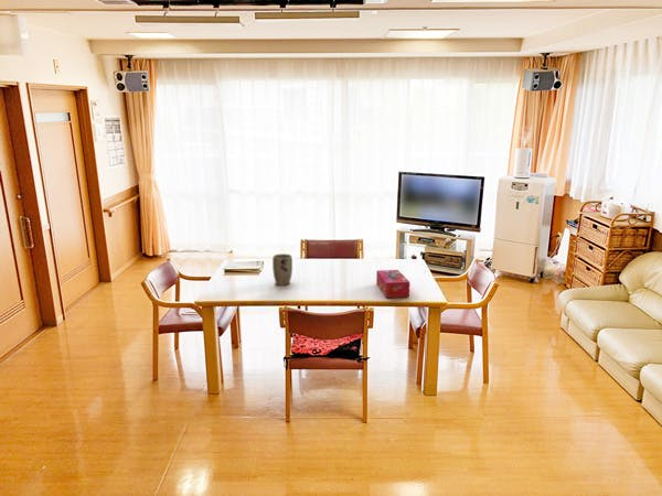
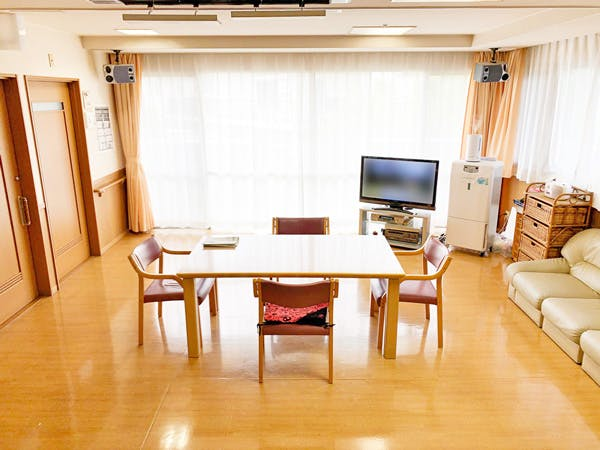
- plant pot [271,252,293,287]
- tissue box [375,269,410,299]
